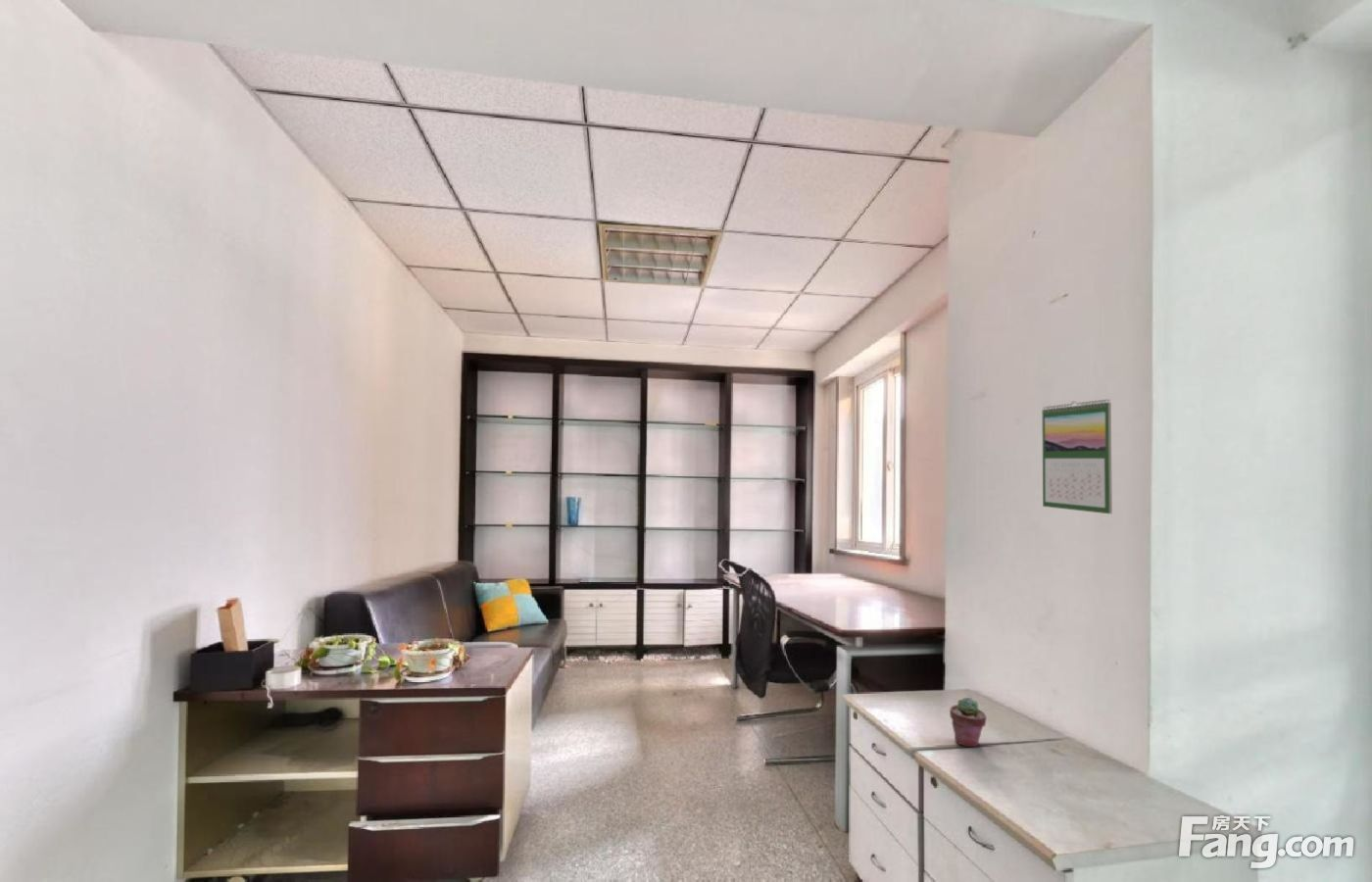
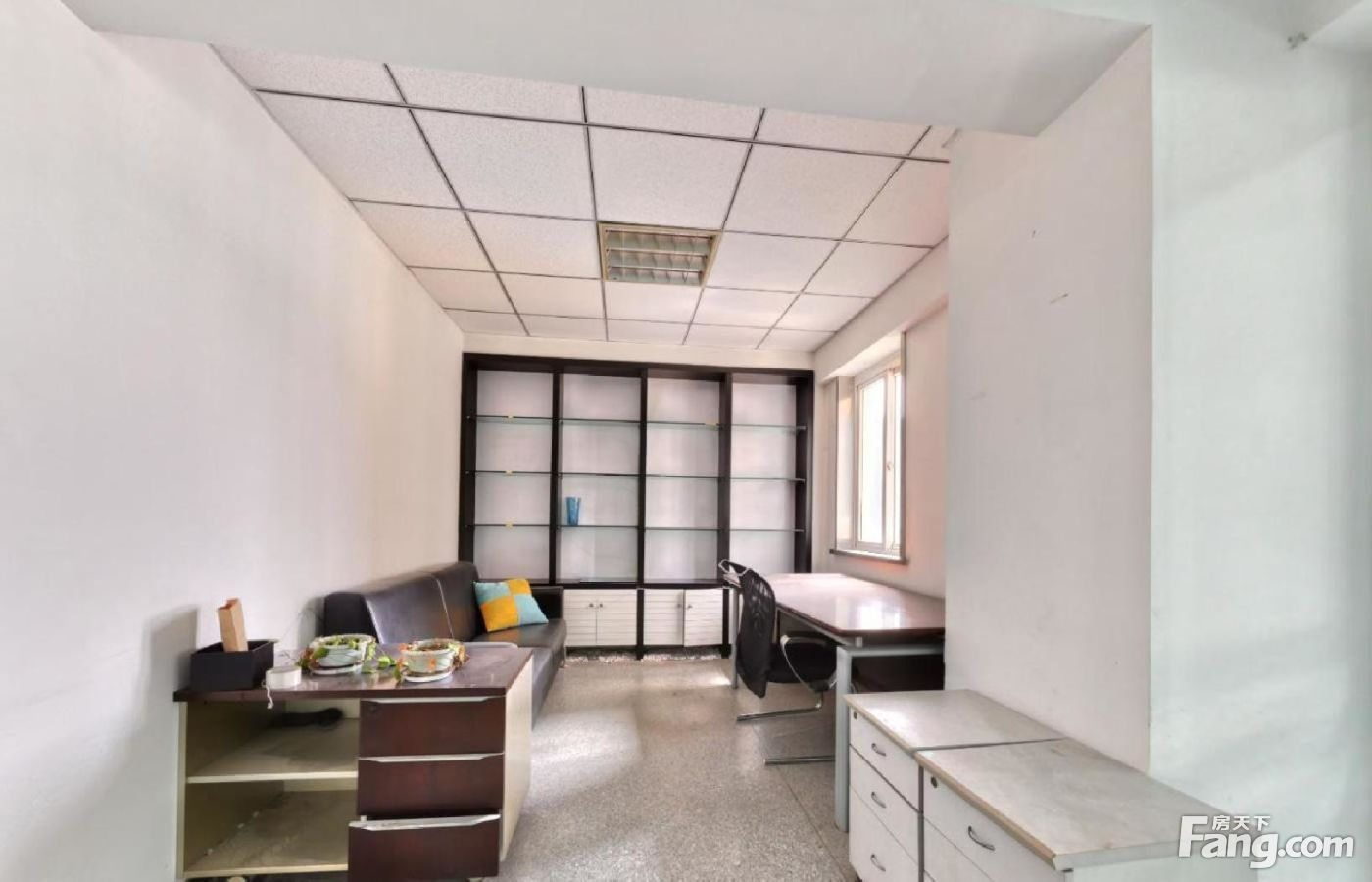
- potted succulent [949,697,987,748]
- calendar [1042,398,1113,515]
